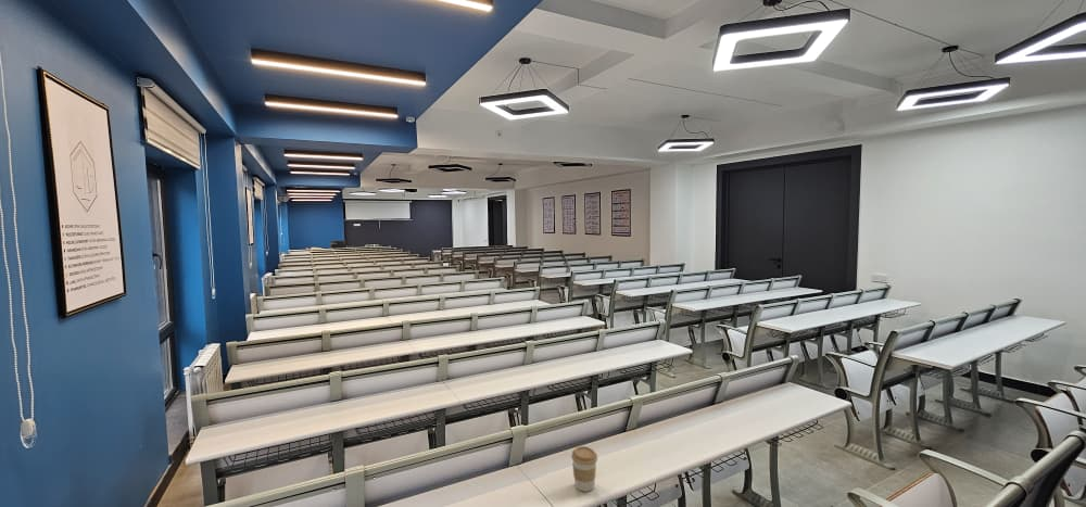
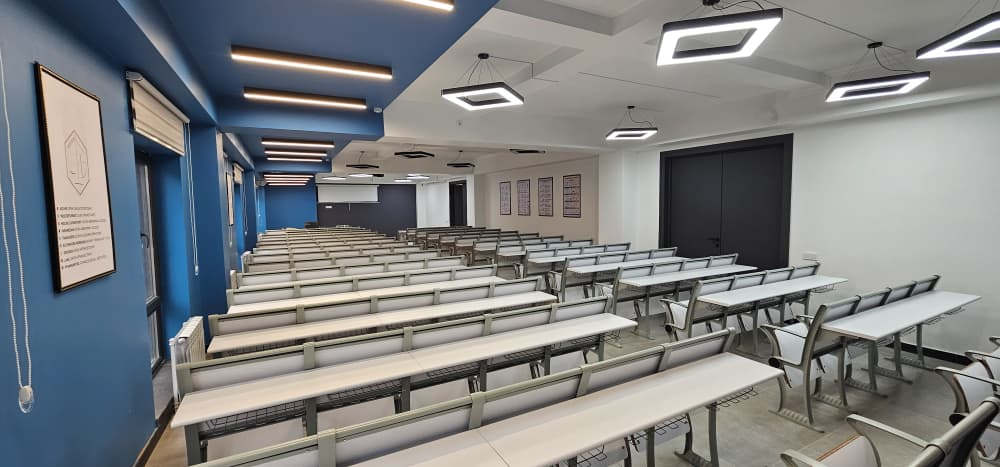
- coffee cup [570,445,598,493]
